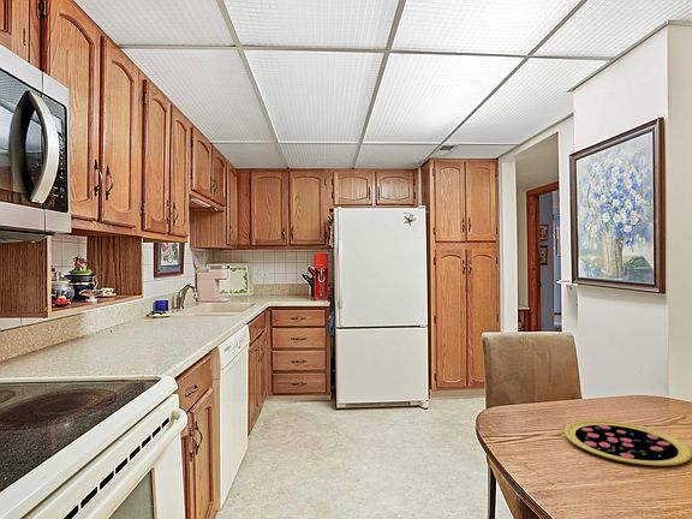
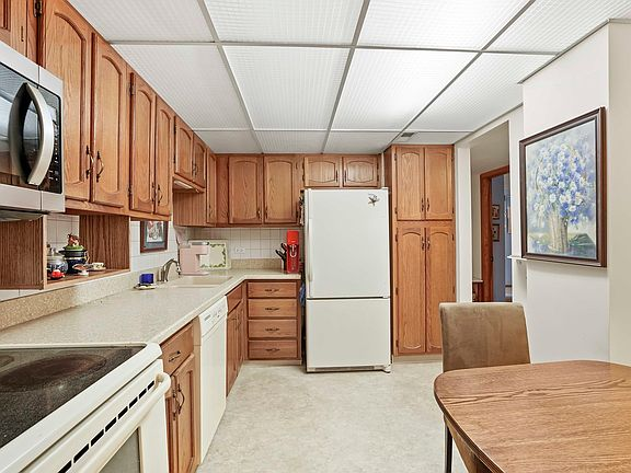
- pizza [563,419,692,467]
